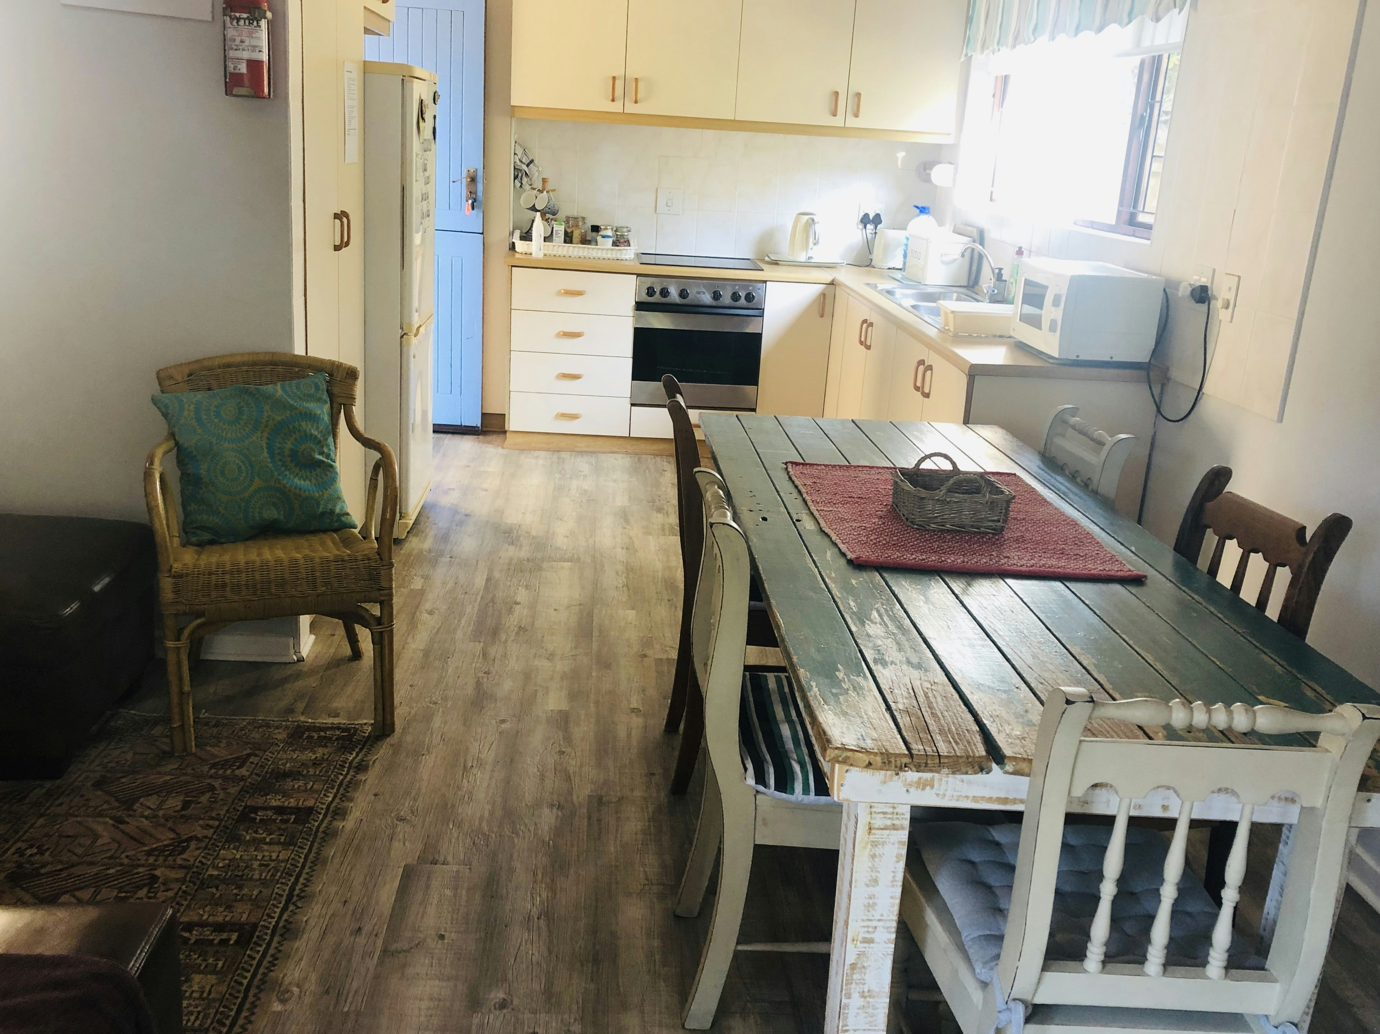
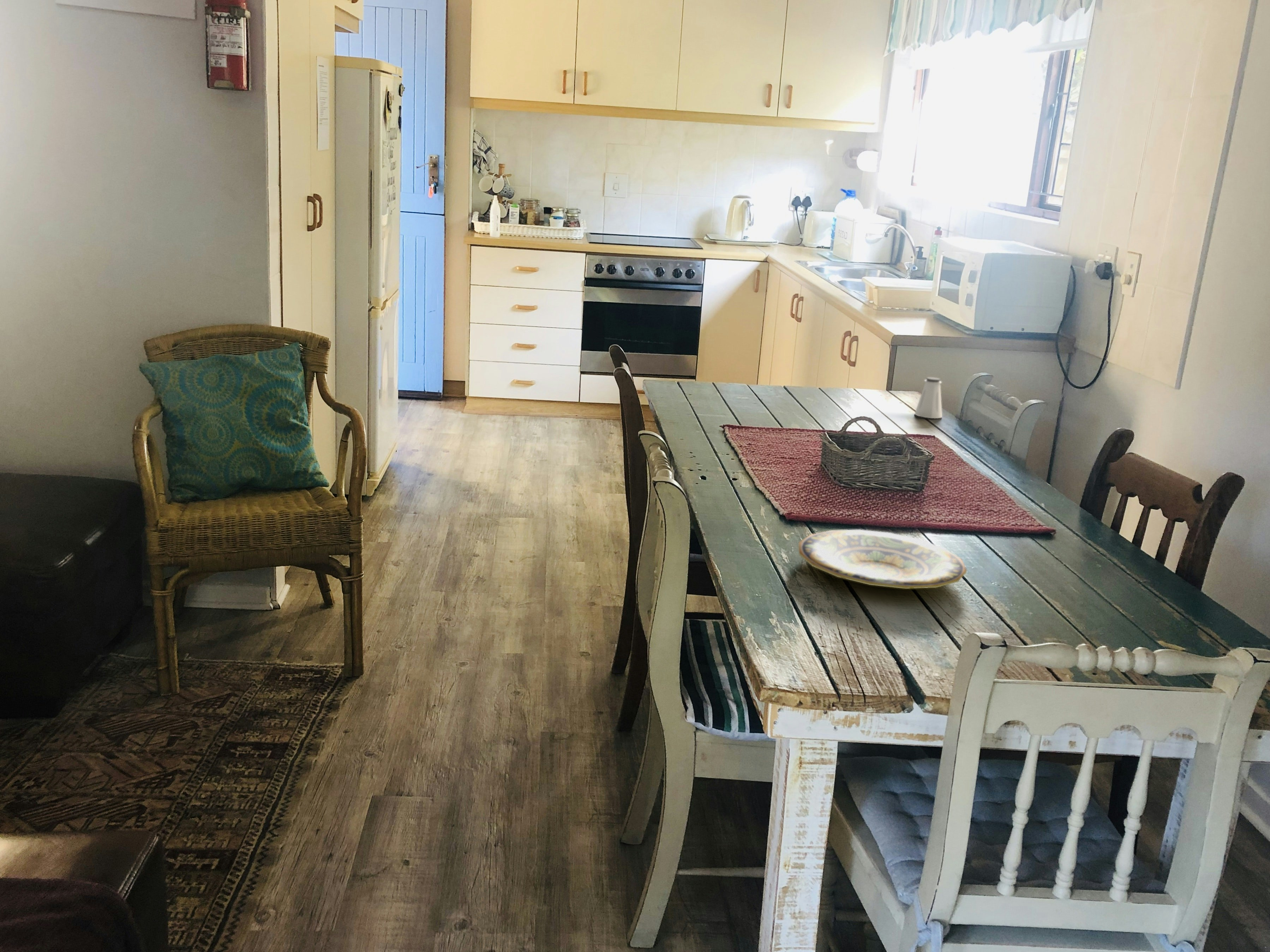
+ saltshaker [914,377,942,419]
+ plate [798,529,967,589]
